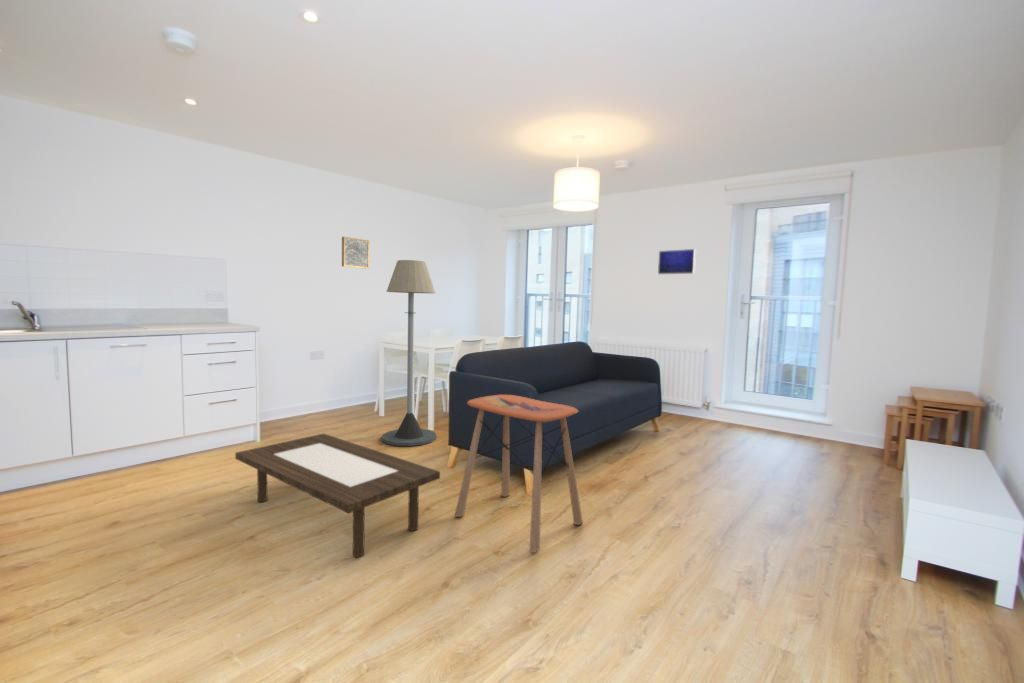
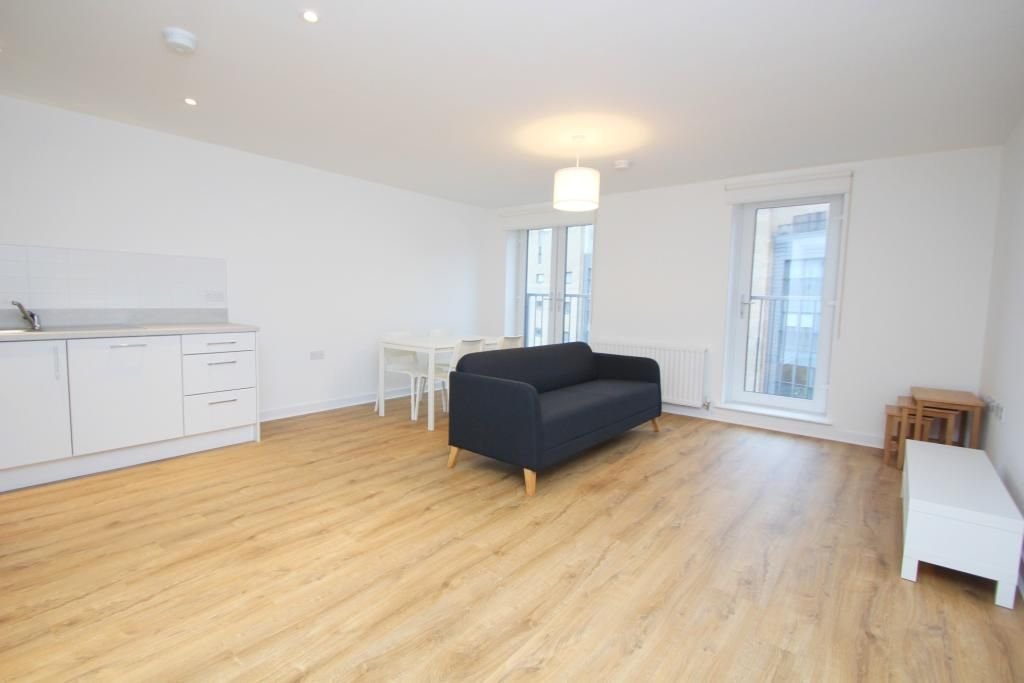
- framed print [657,248,697,275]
- side table [454,394,584,553]
- wall art [341,236,370,270]
- floor lamp [381,259,437,447]
- coffee table [234,432,441,558]
